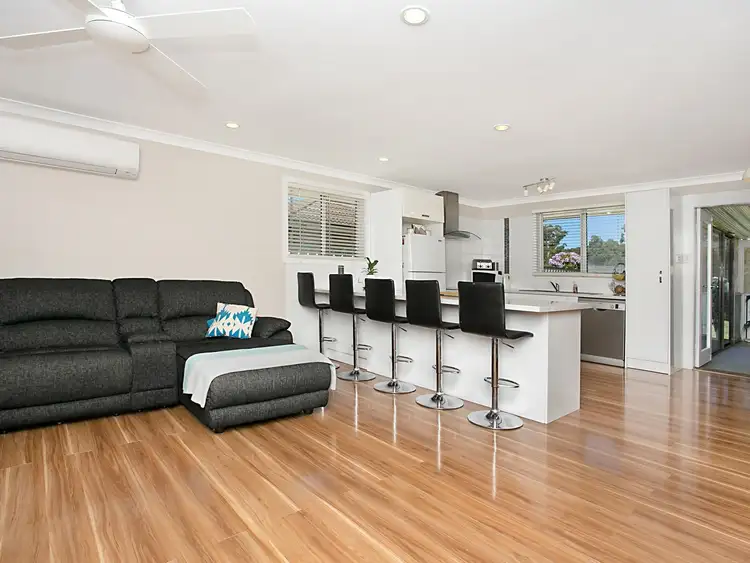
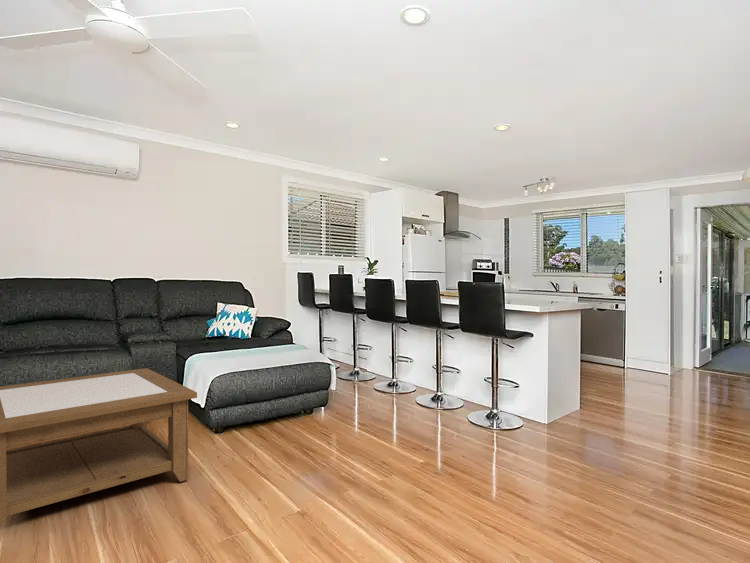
+ coffee table [0,367,198,530]
